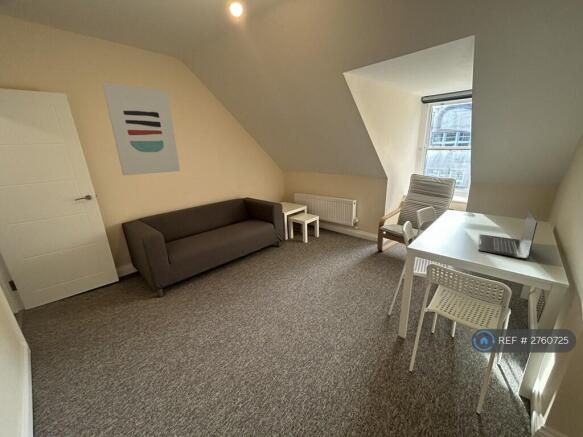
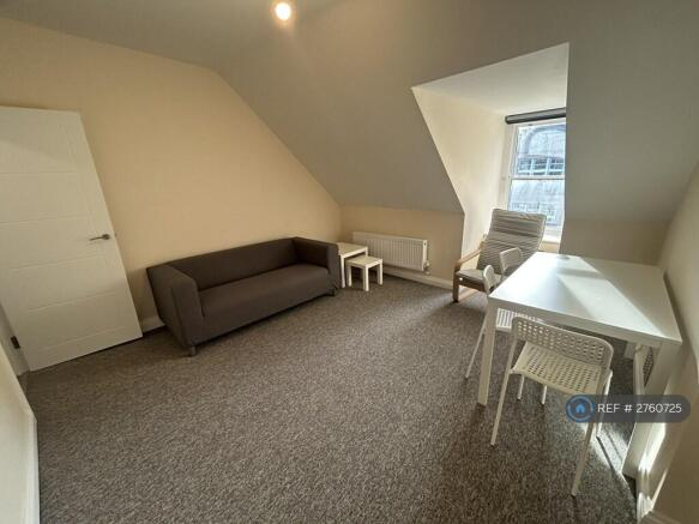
- laptop [477,208,538,260]
- wall art [101,81,181,176]
